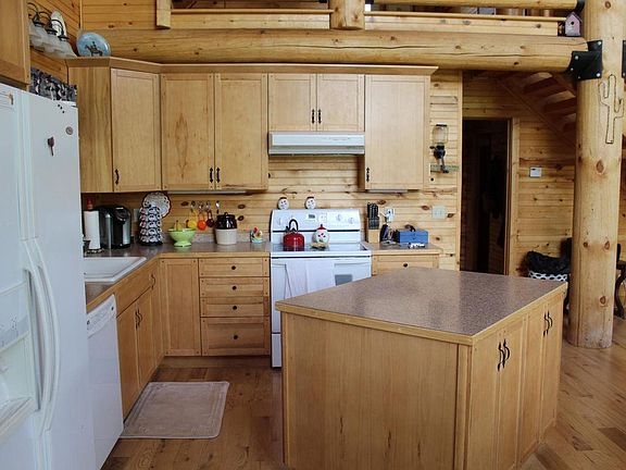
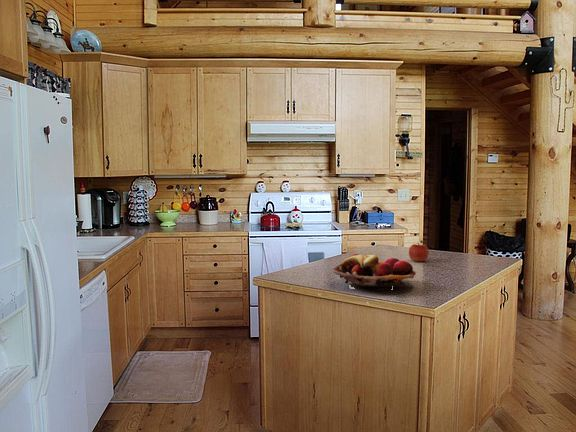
+ fruit basket [331,253,417,291]
+ apple [408,242,430,262]
